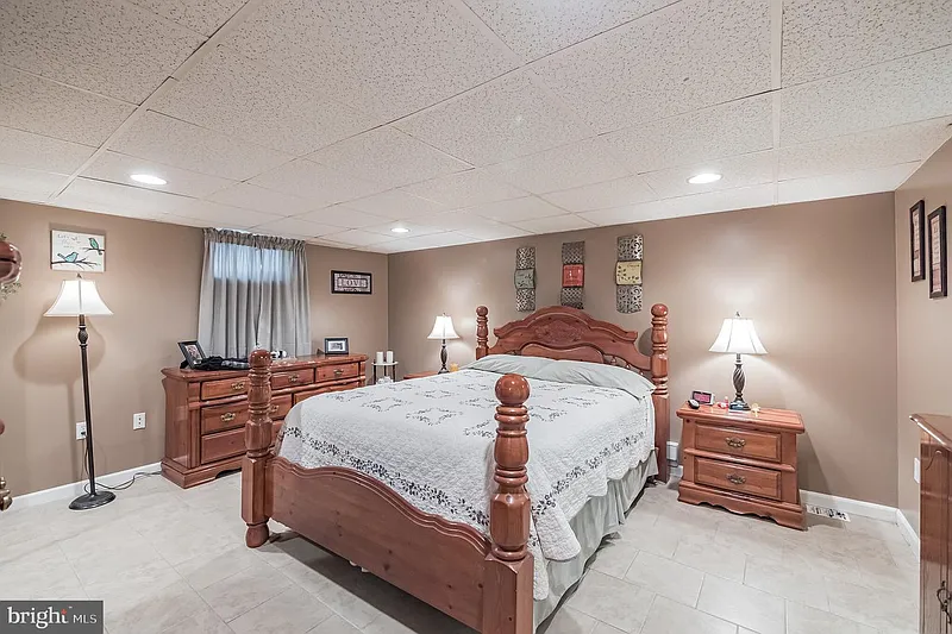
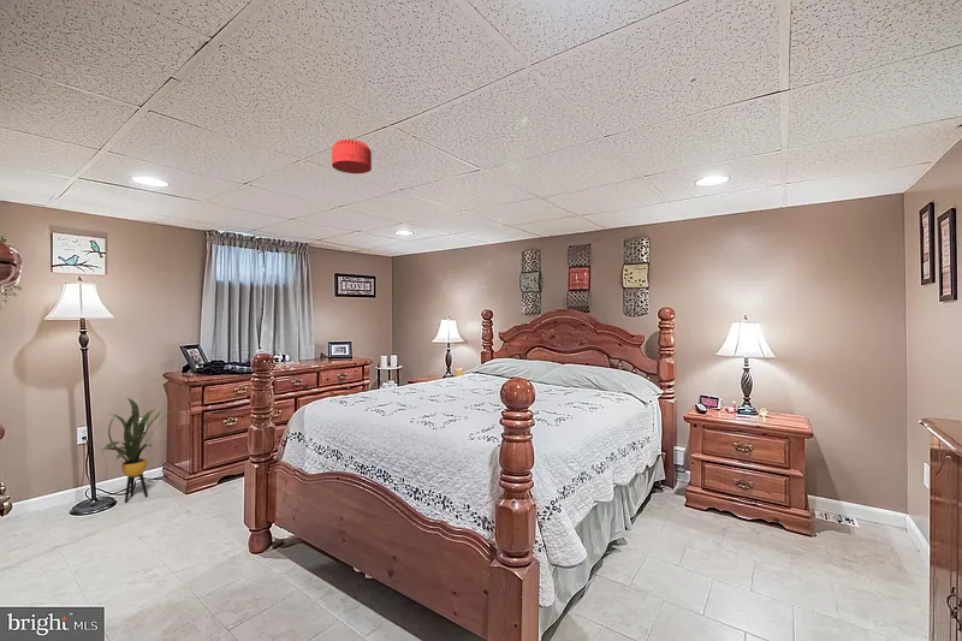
+ smoke detector [331,138,373,174]
+ house plant [101,397,178,504]
